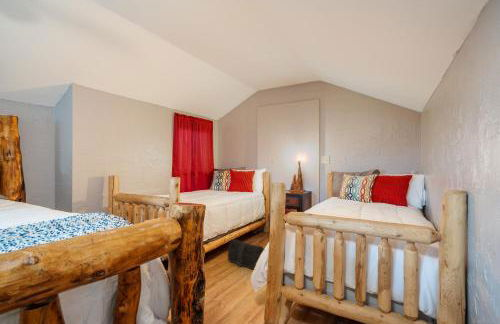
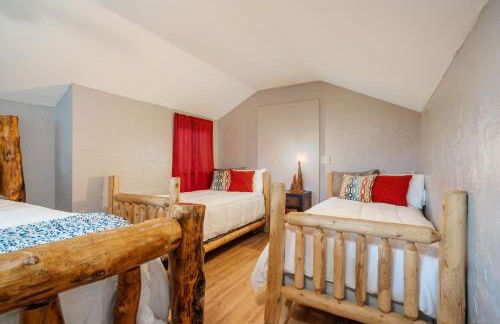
- treasure chest [227,238,265,271]
